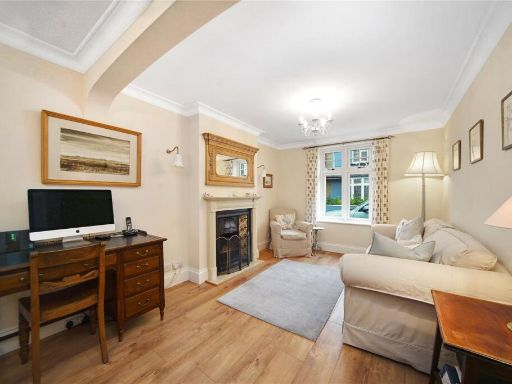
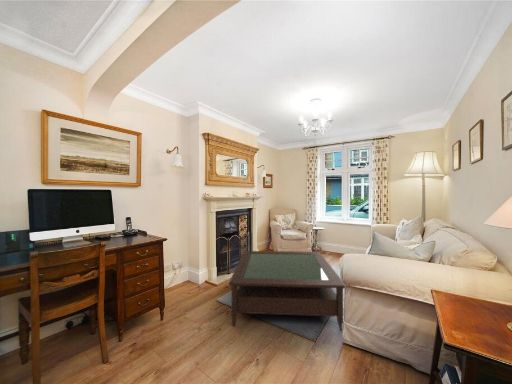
+ coffee table [228,250,346,331]
